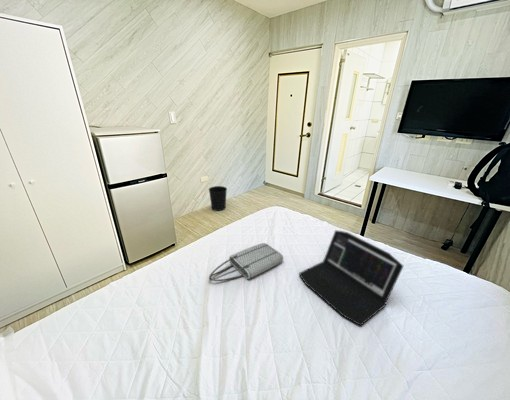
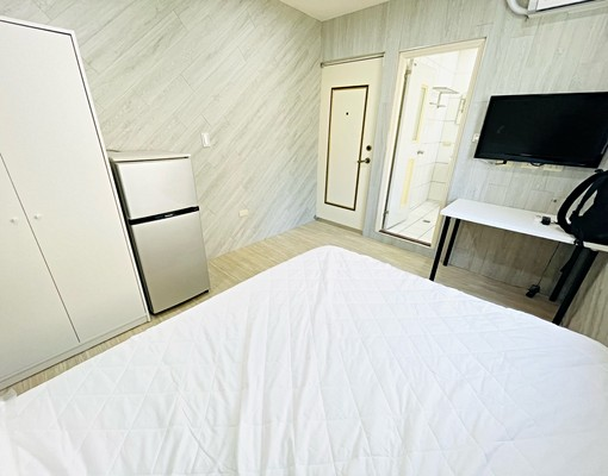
- tote bag [208,242,284,282]
- wastebasket [208,185,228,212]
- laptop [298,229,404,327]
